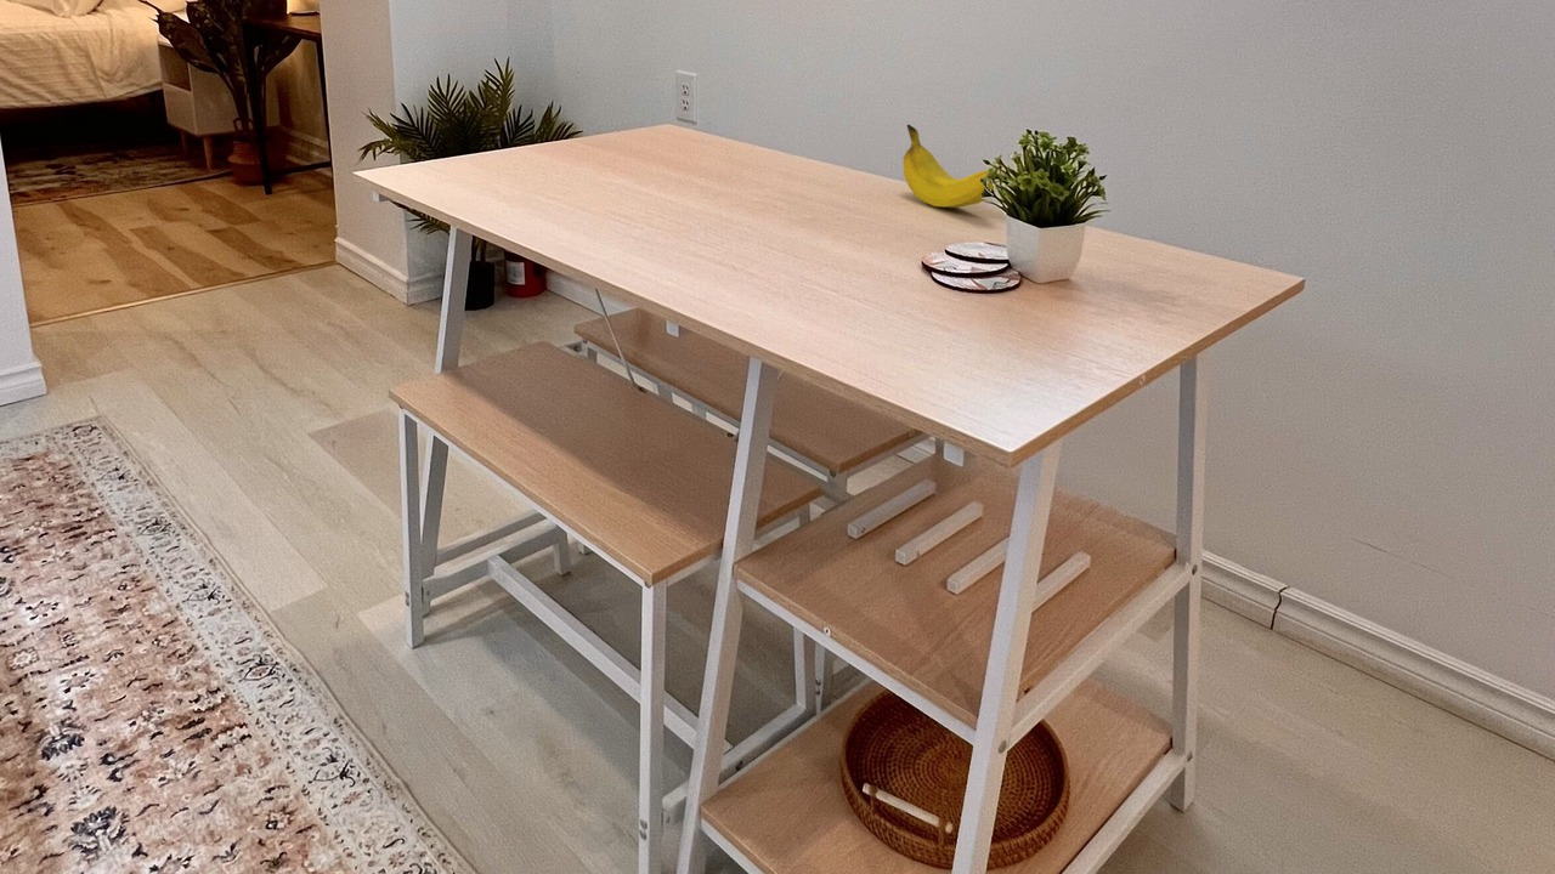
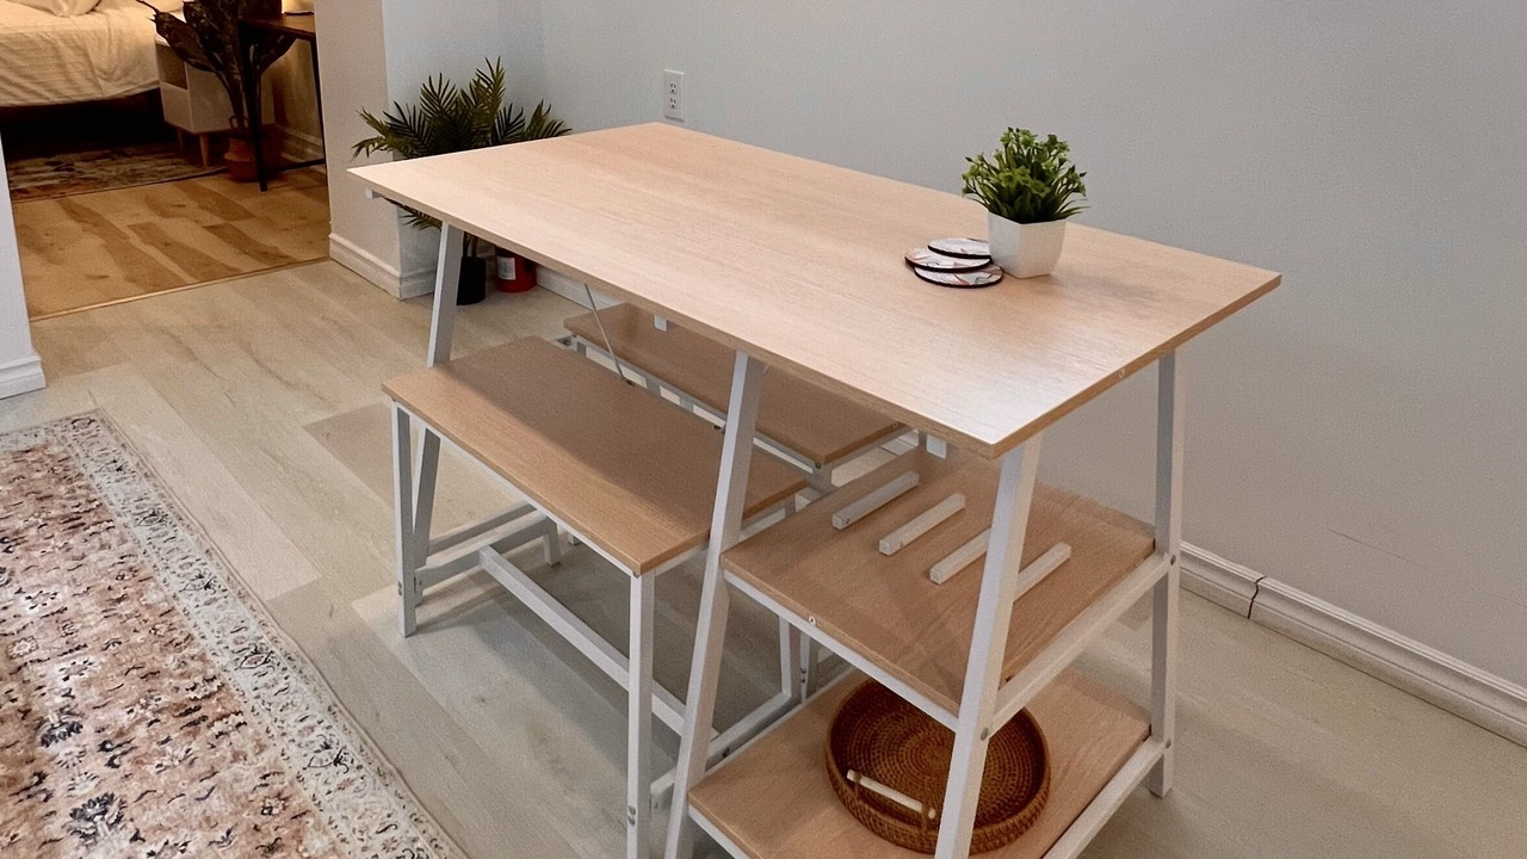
- fruit [903,124,994,209]
